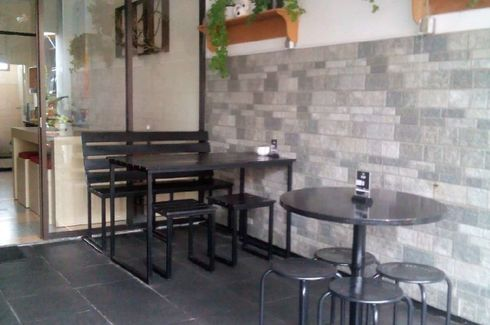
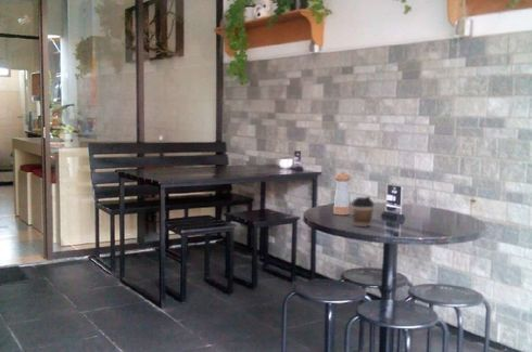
+ pepper shaker [332,171,352,216]
+ coffee cup [351,196,376,227]
